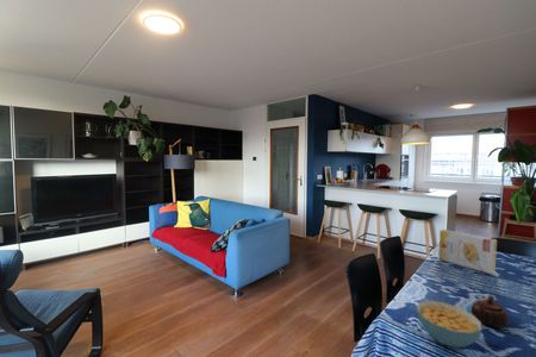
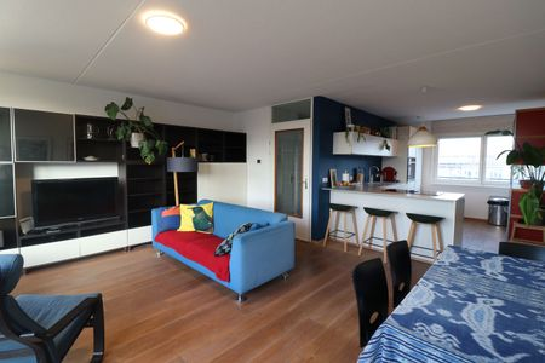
- cereal box [437,228,498,275]
- cereal bowl [416,300,482,349]
- teapot [470,294,510,328]
